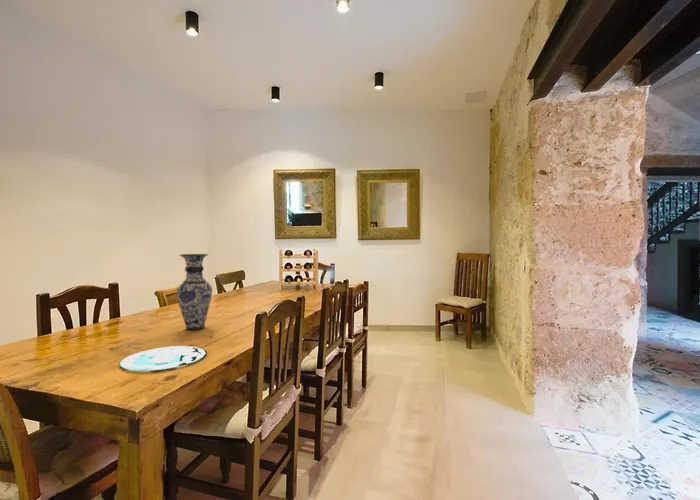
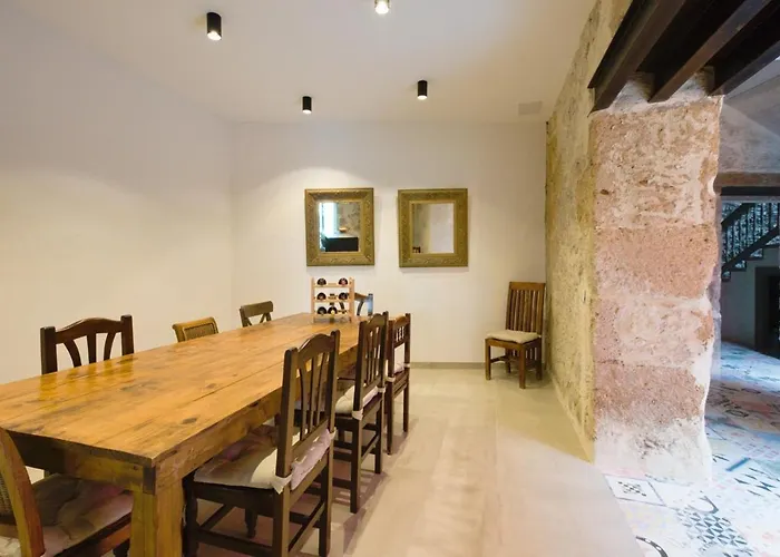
- plate [119,345,208,372]
- vase [175,253,213,331]
